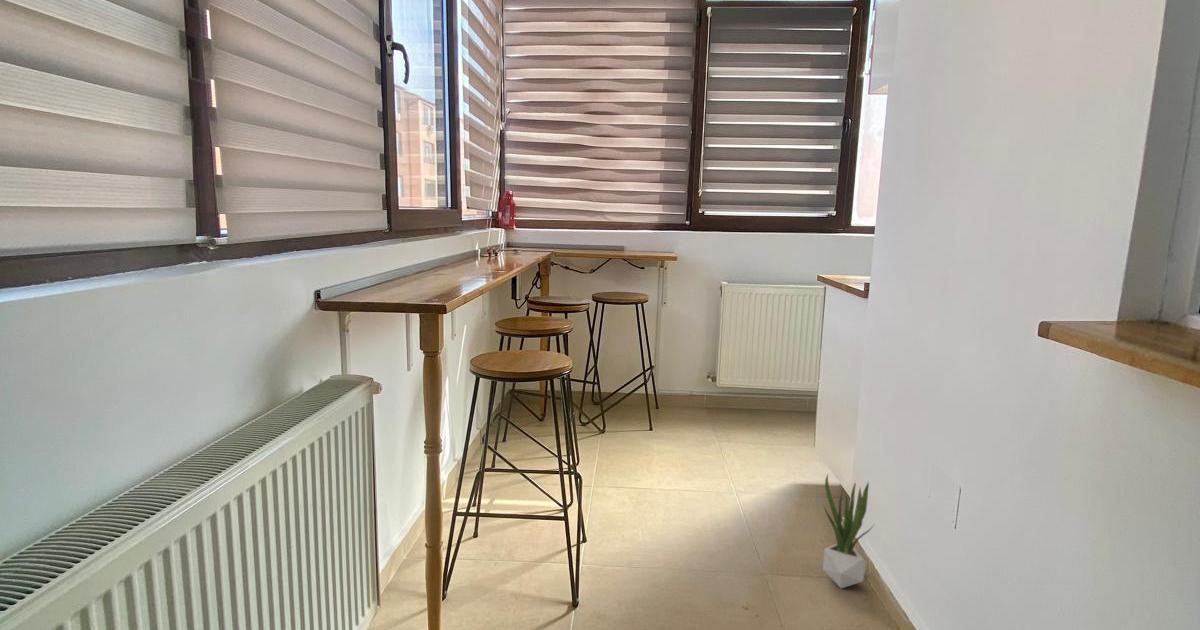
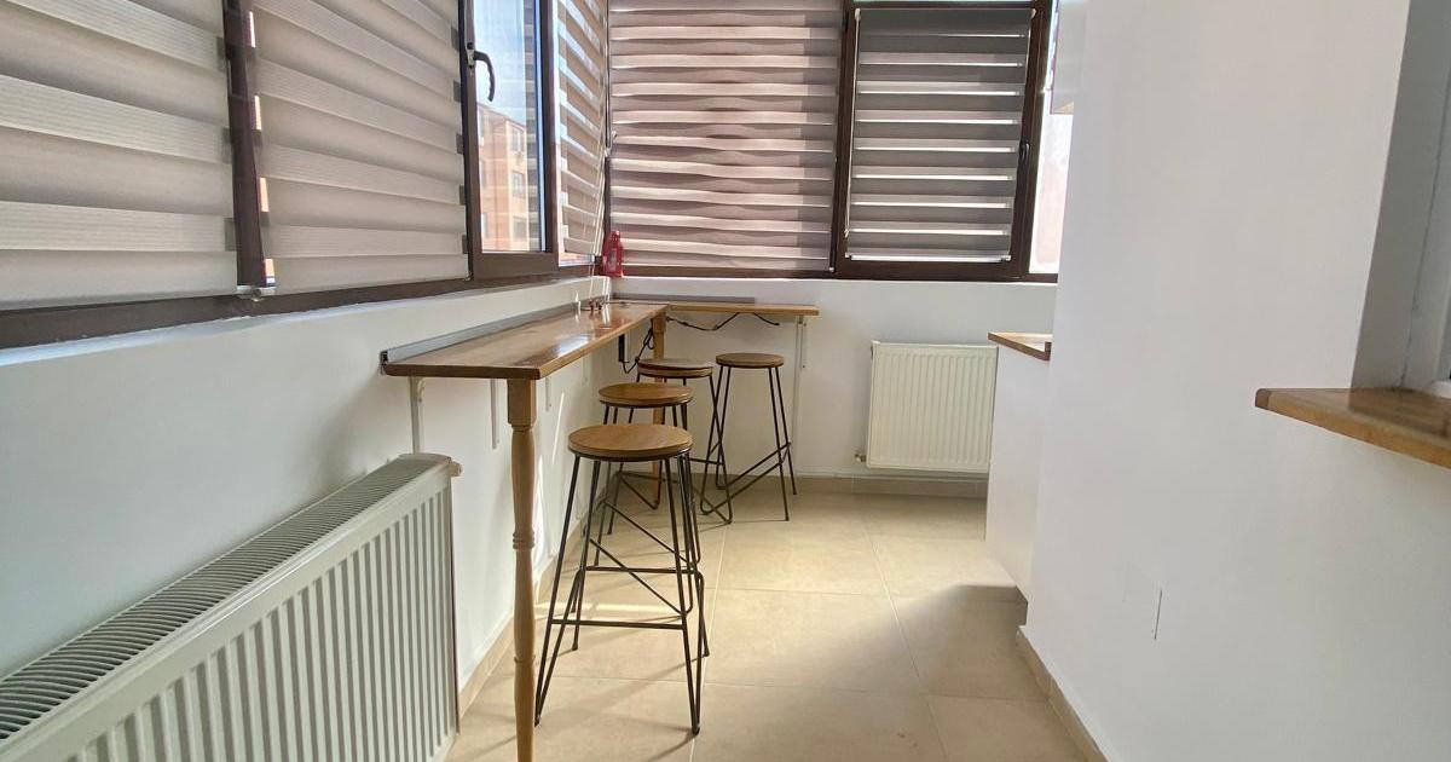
- potted plant [822,473,876,589]
